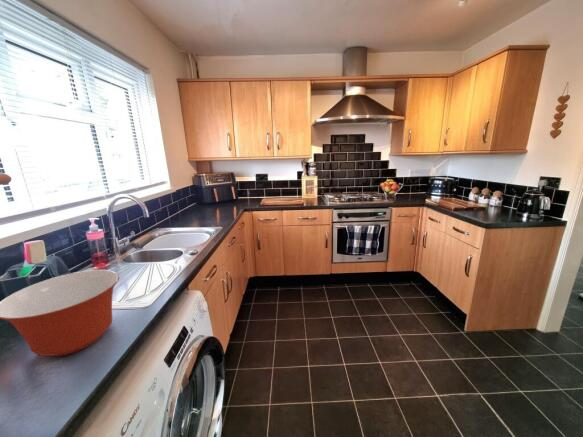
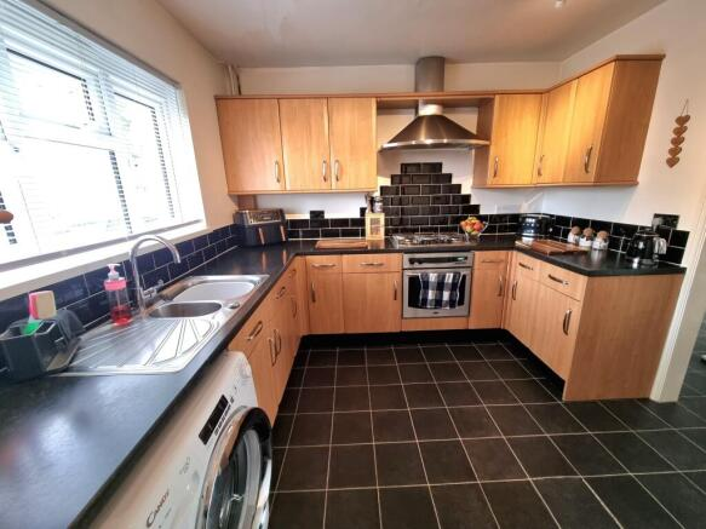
- mixing bowl [0,269,120,357]
